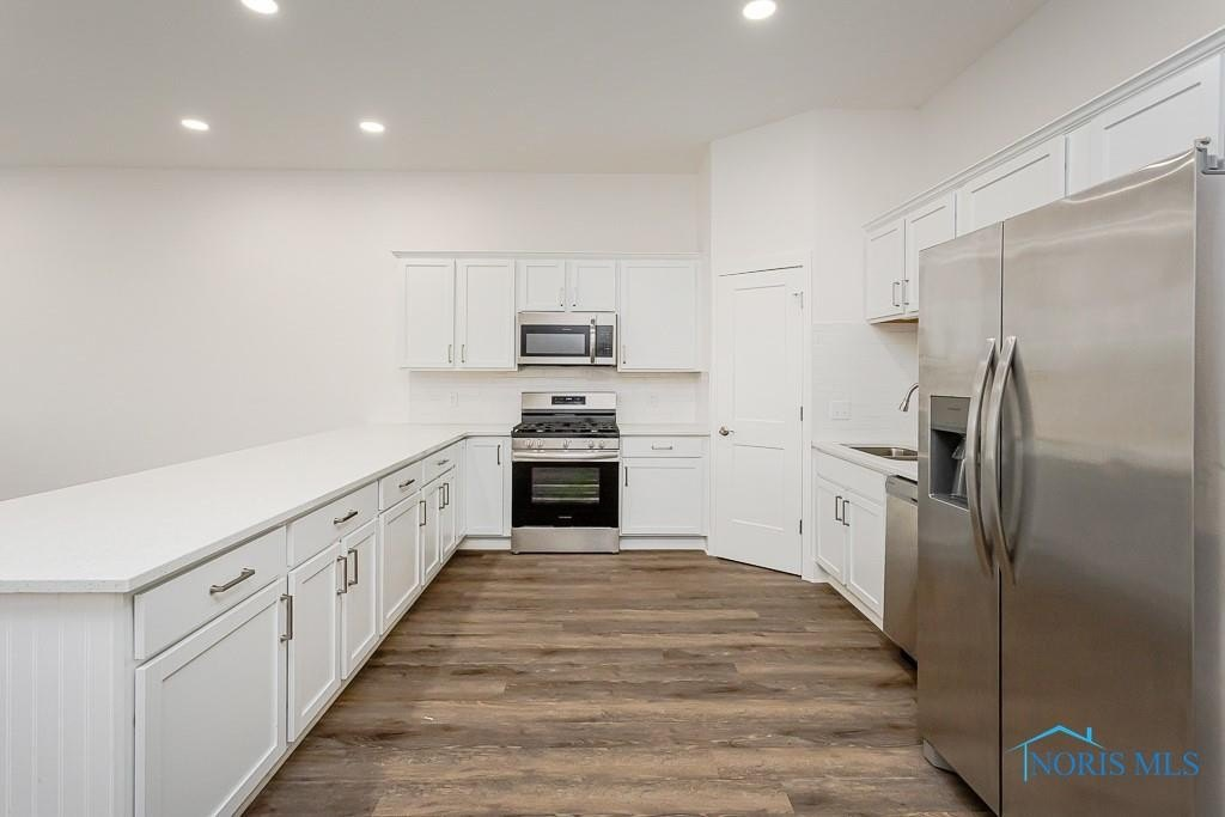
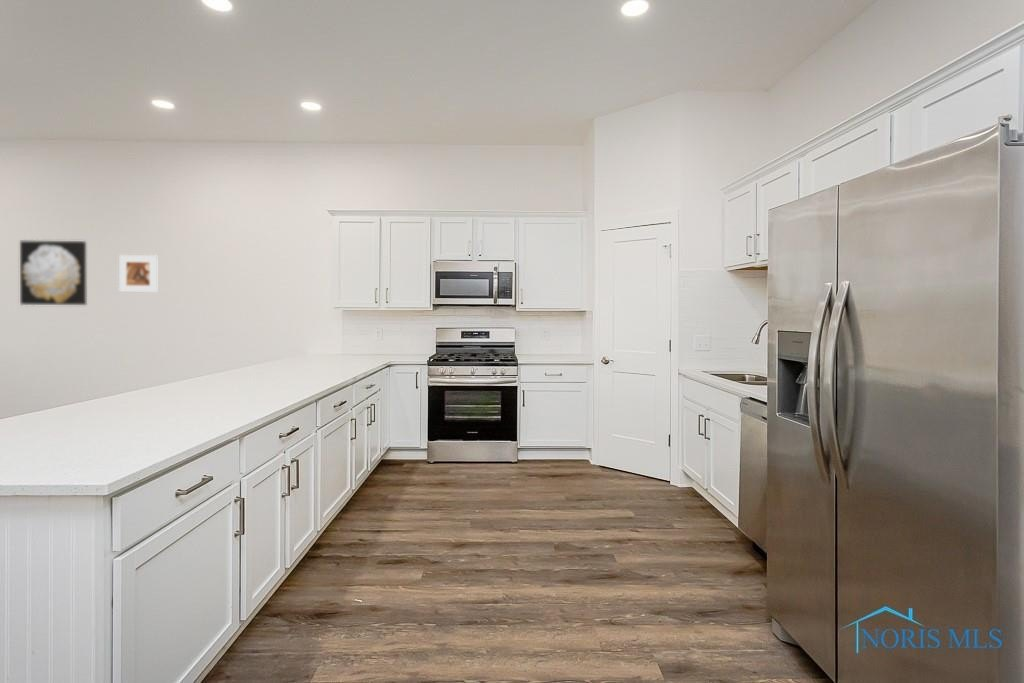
+ wall art [19,240,88,306]
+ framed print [118,254,158,293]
